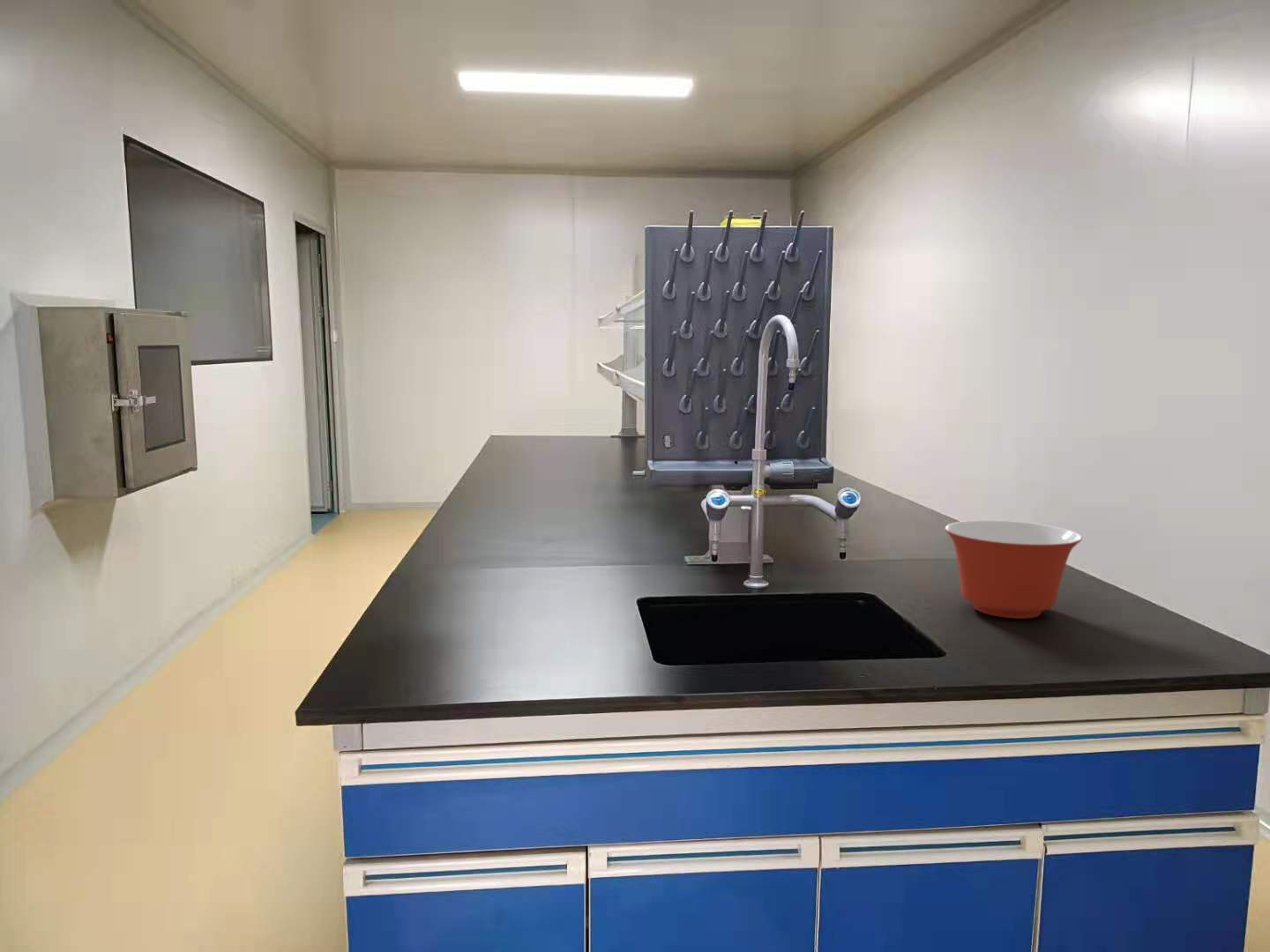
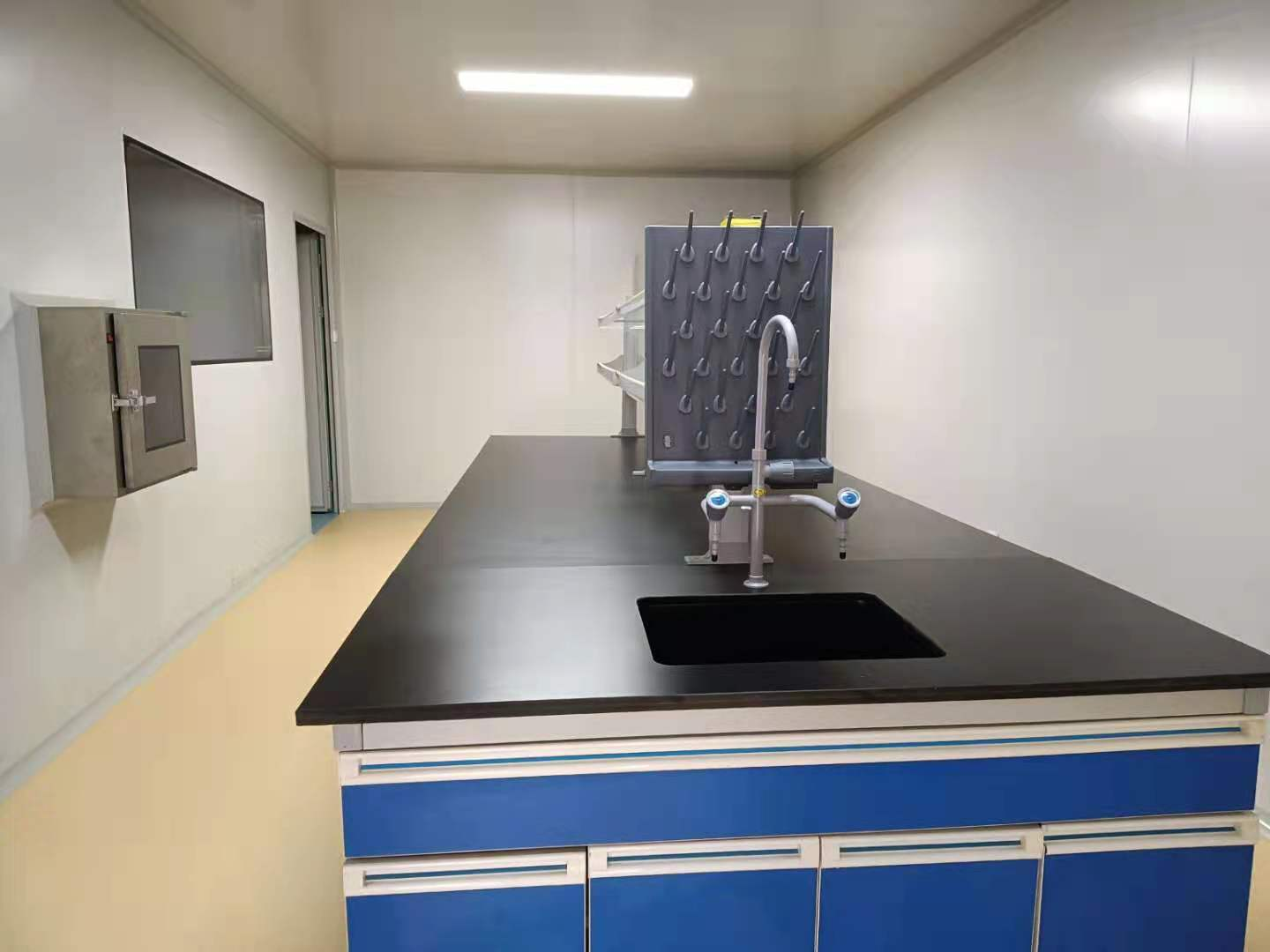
- mixing bowl [944,519,1083,620]
